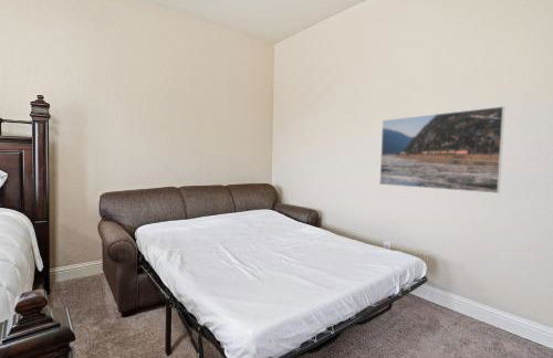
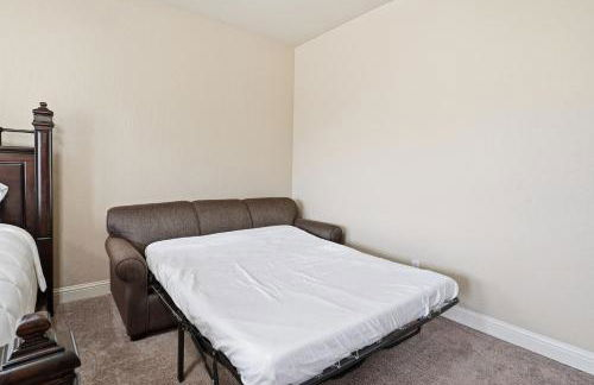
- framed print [378,105,505,194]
